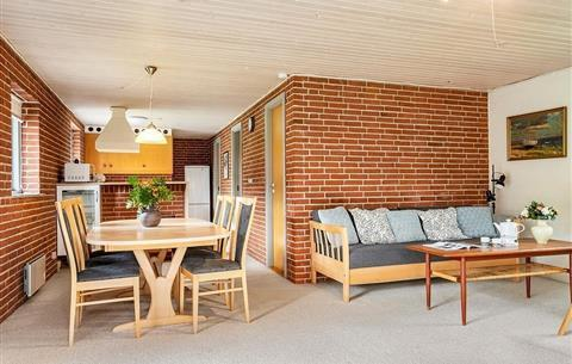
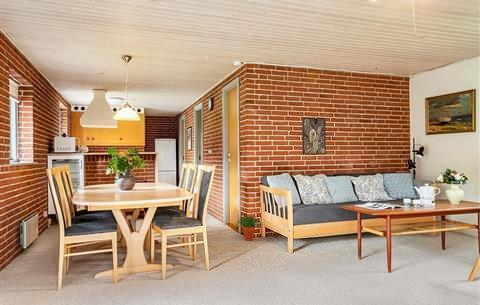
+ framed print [301,117,327,156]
+ potted plant [235,215,263,242]
